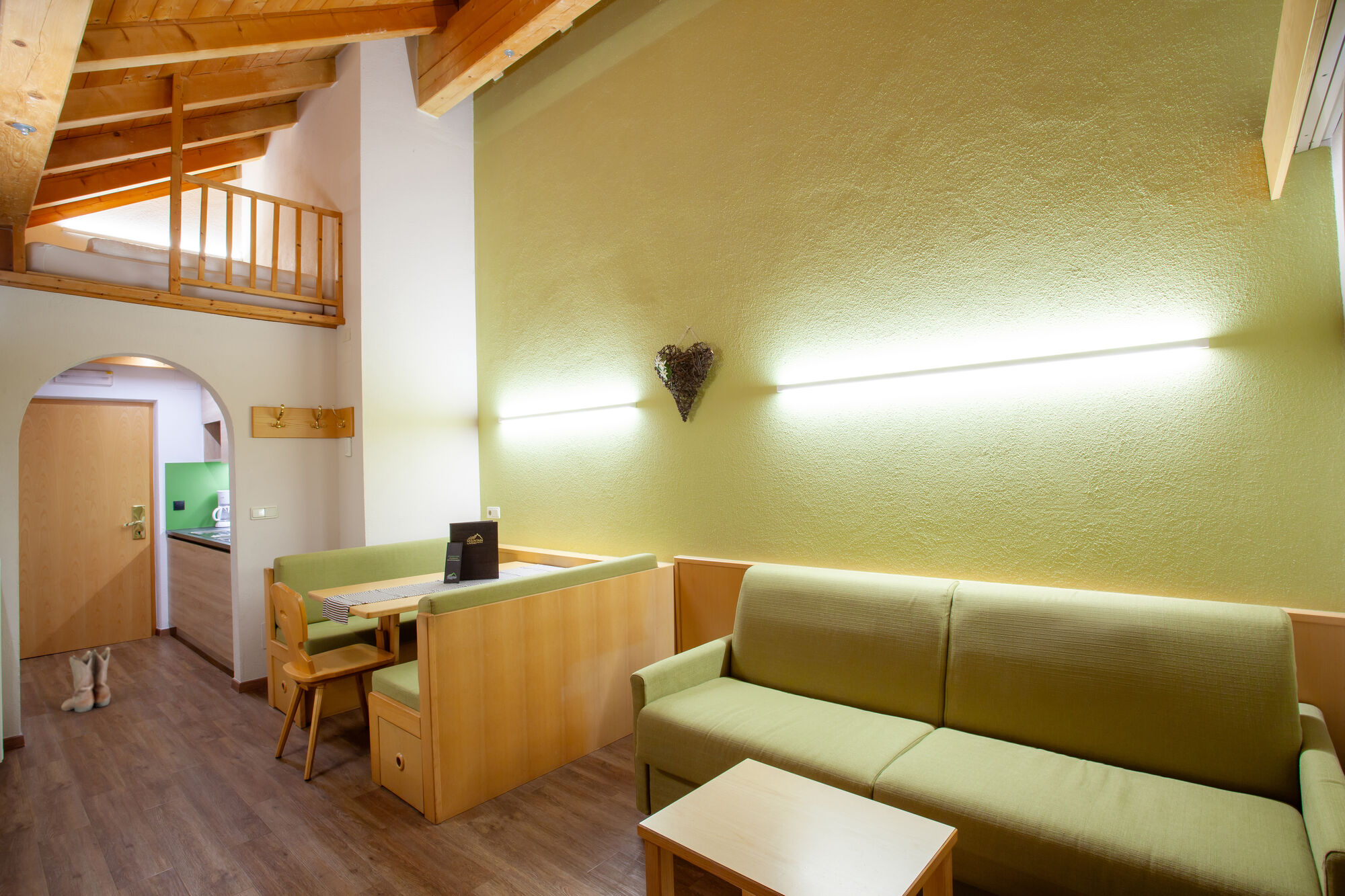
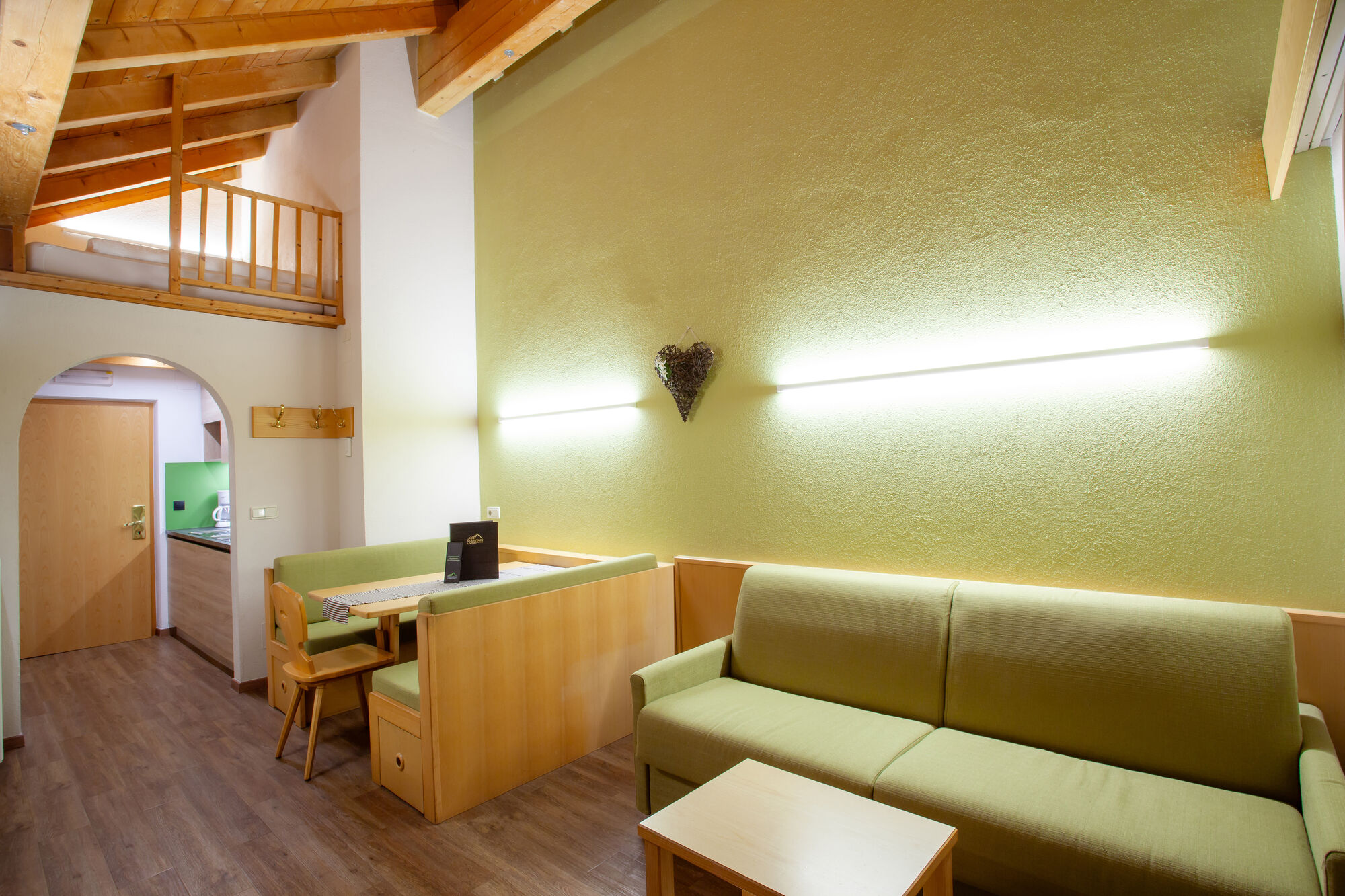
- boots [61,647,112,713]
